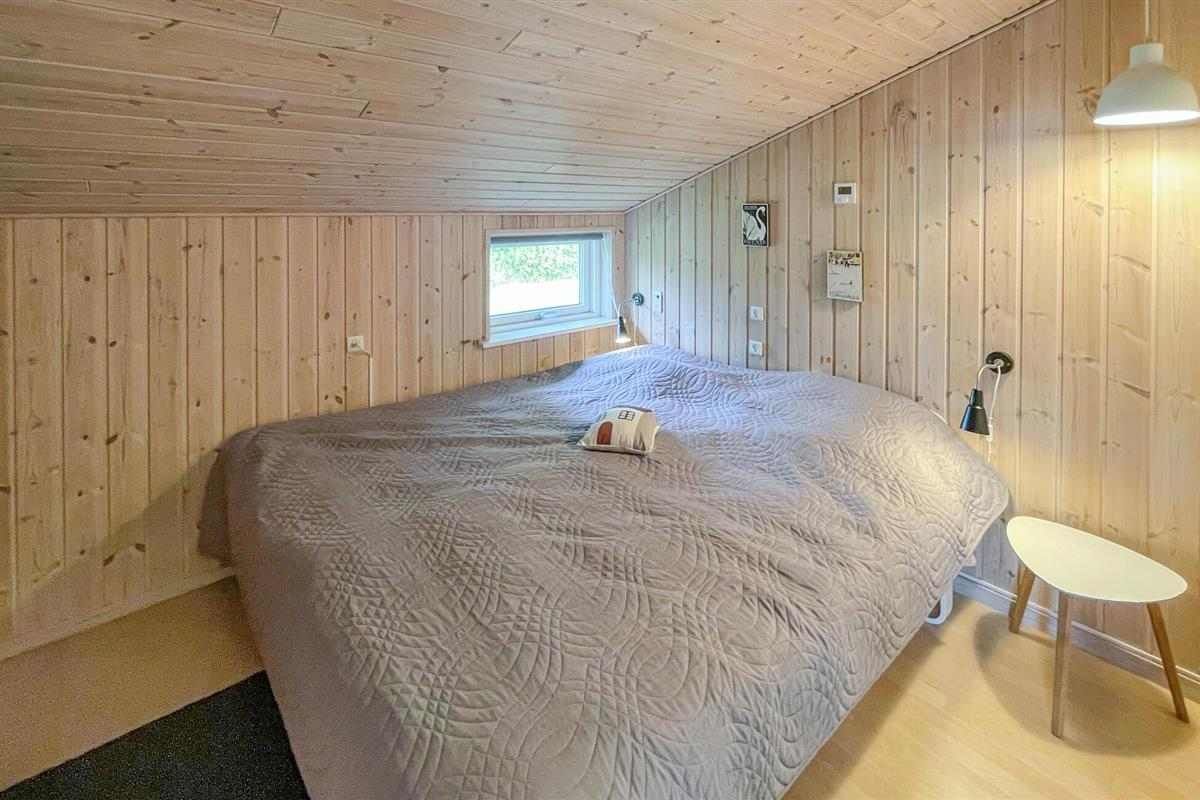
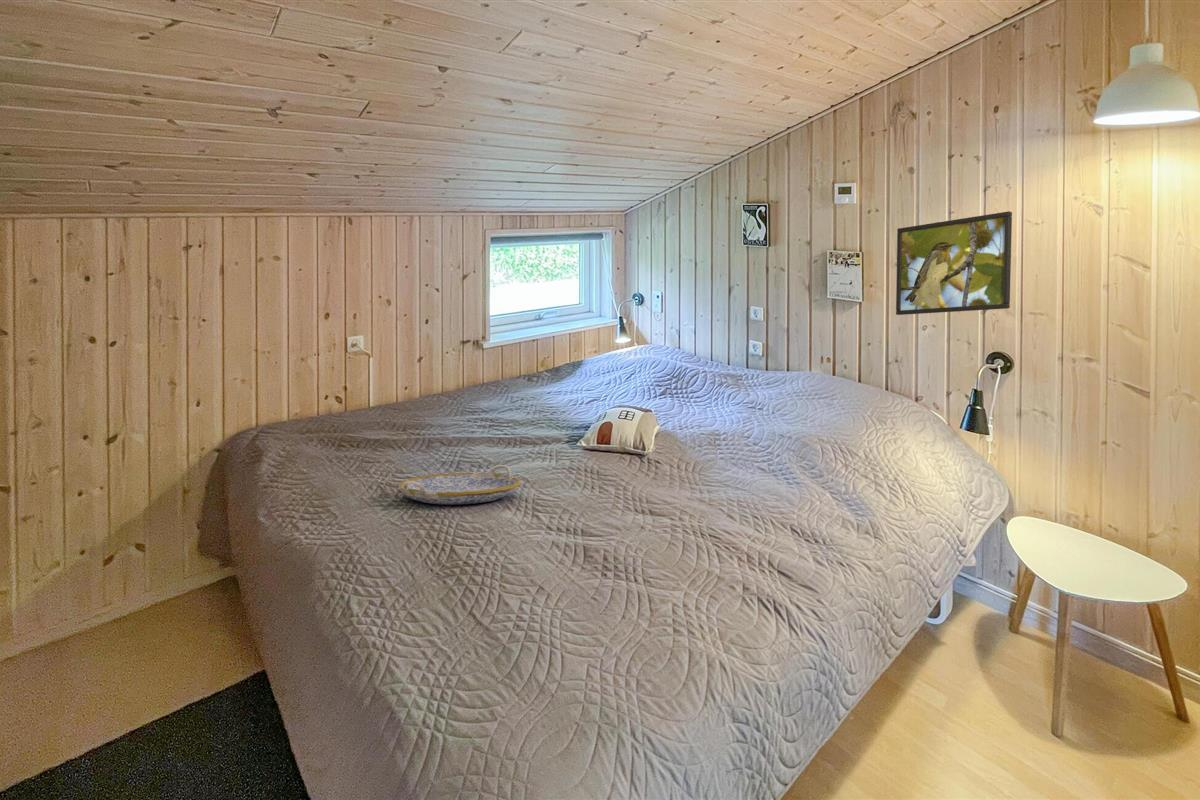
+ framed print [895,210,1013,316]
+ serving tray [397,464,521,506]
